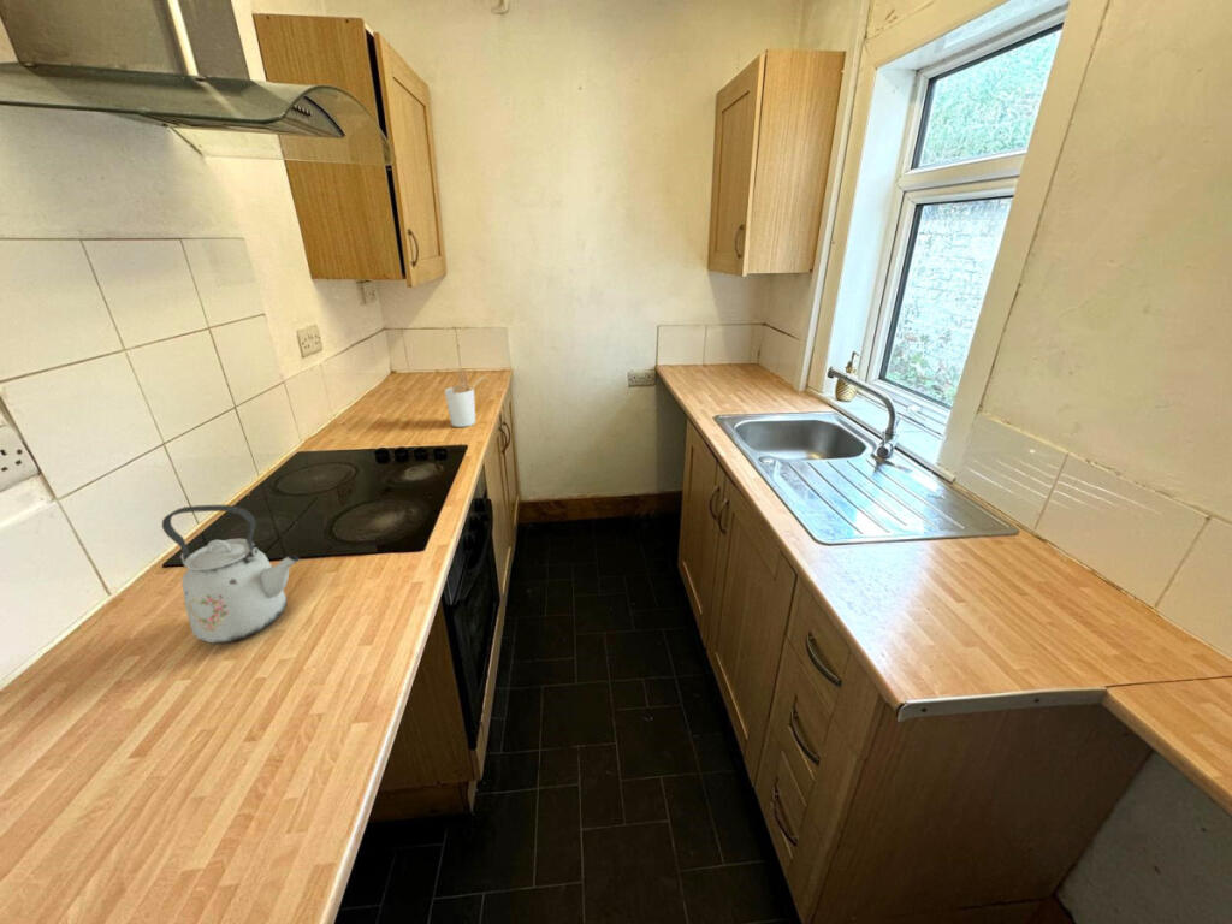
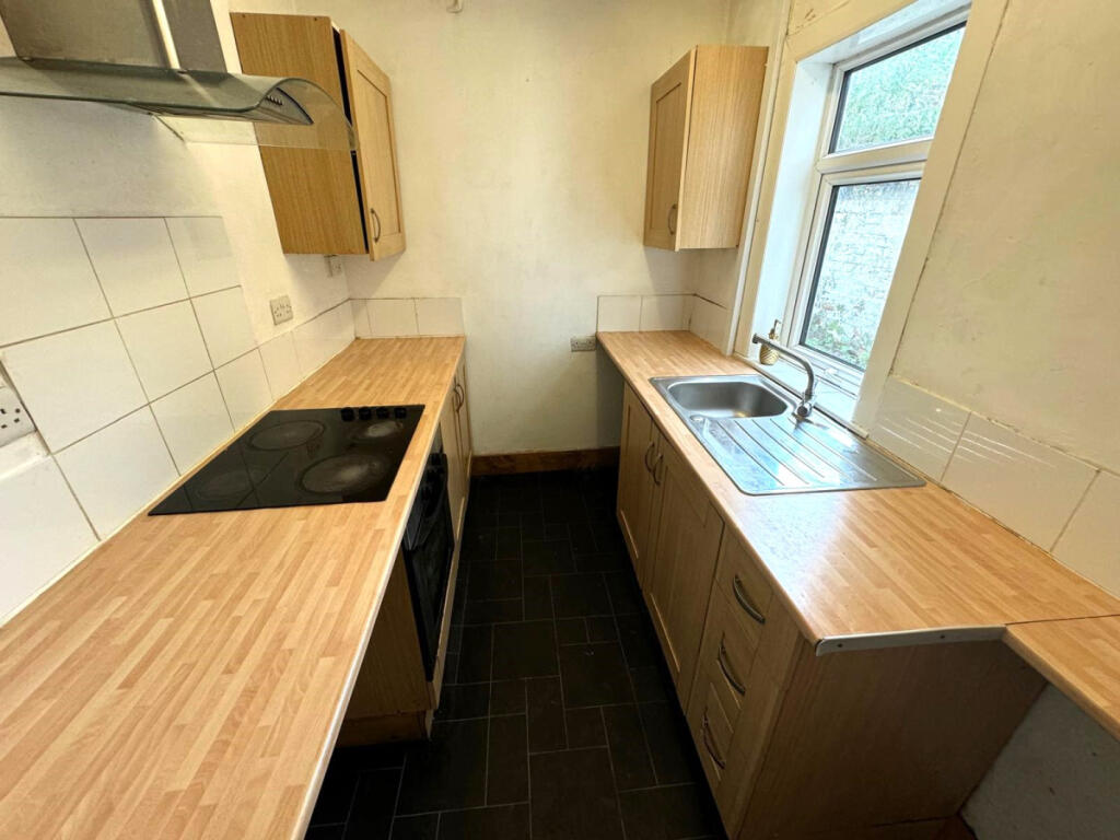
- kettle [161,504,302,645]
- utensil holder [444,368,488,428]
